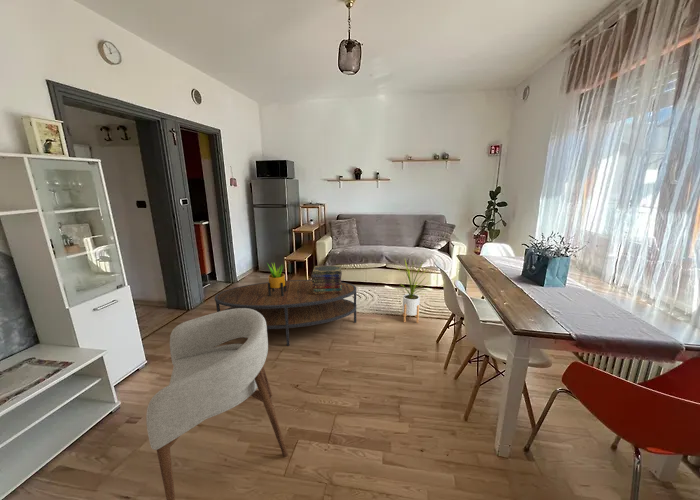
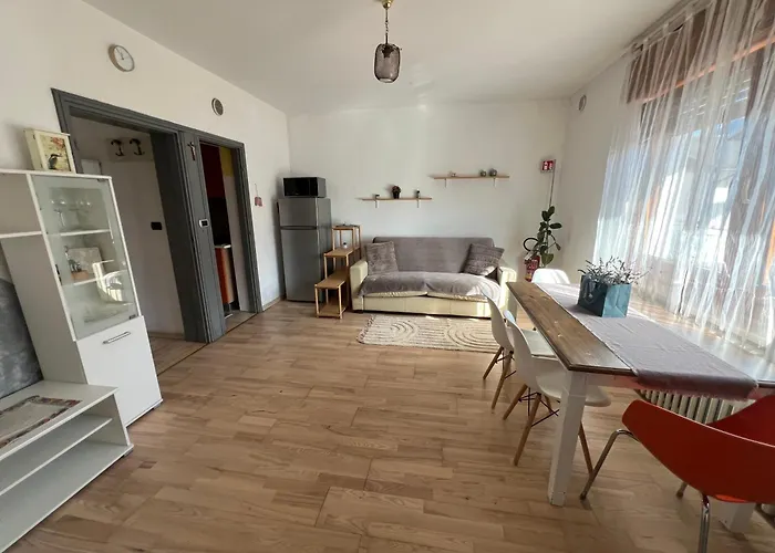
- coffee table [214,279,357,347]
- armchair [145,308,289,500]
- potted plant [266,262,287,296]
- book stack [311,265,343,295]
- house plant [394,258,429,324]
